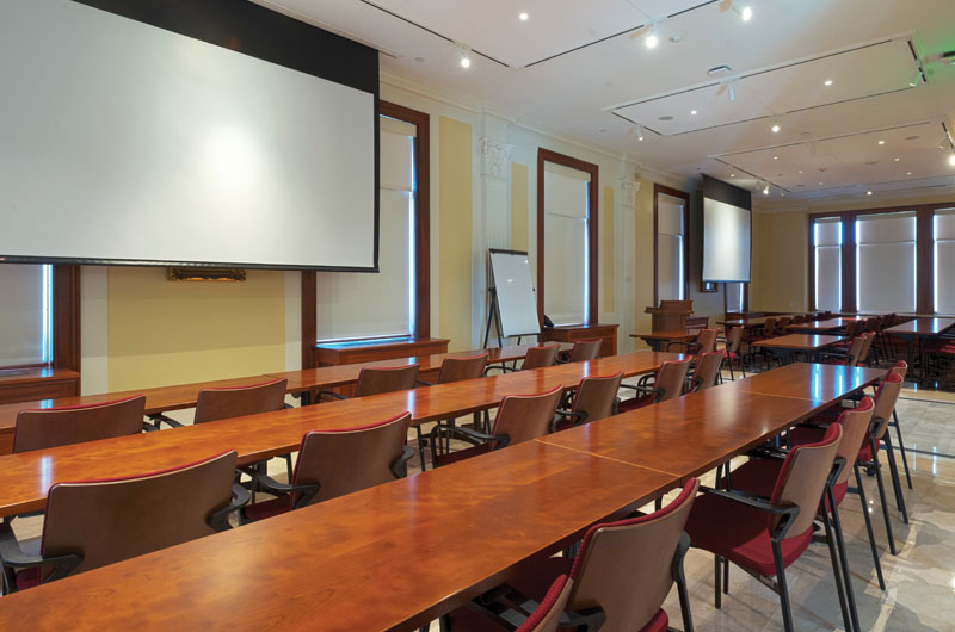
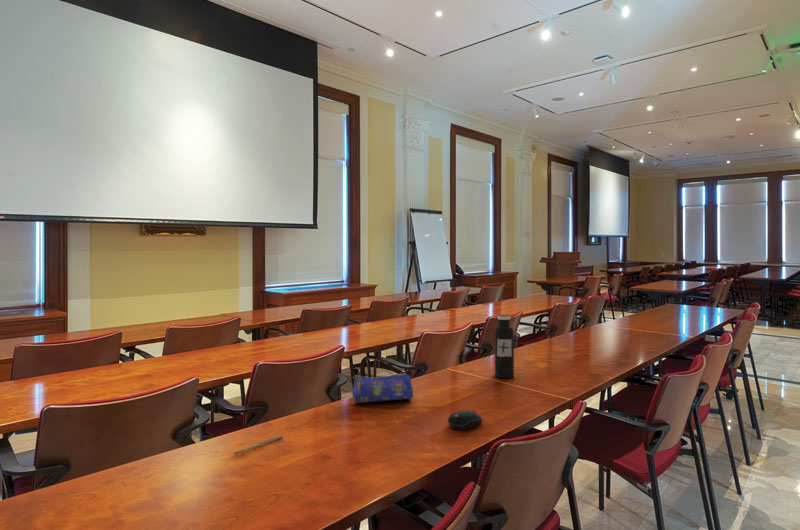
+ pen [233,434,284,456]
+ water bottle [494,313,515,379]
+ computer mouse [447,409,484,431]
+ pencil case [351,372,414,403]
